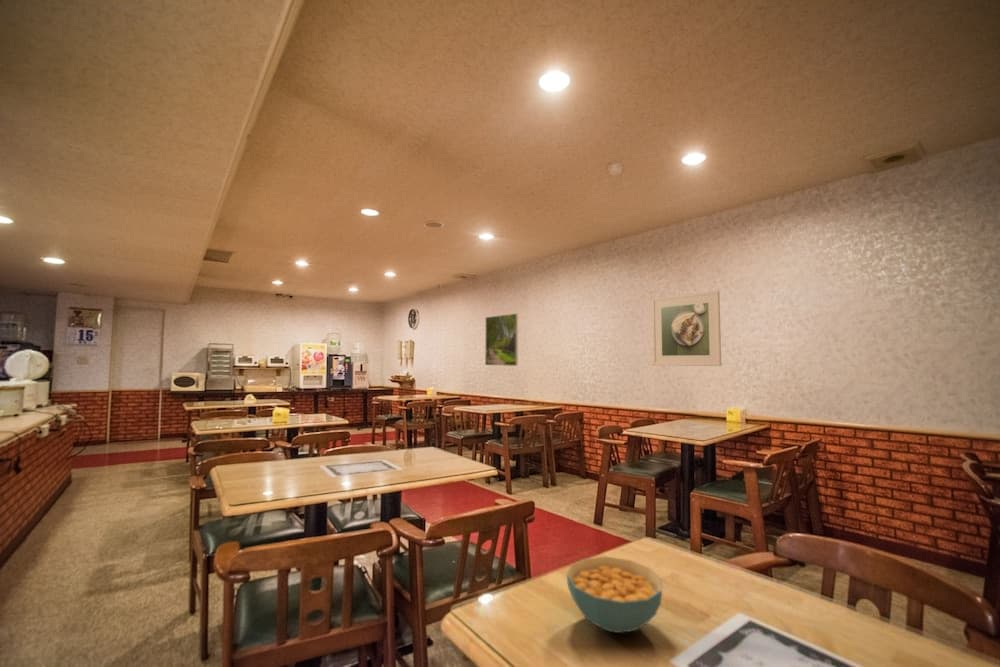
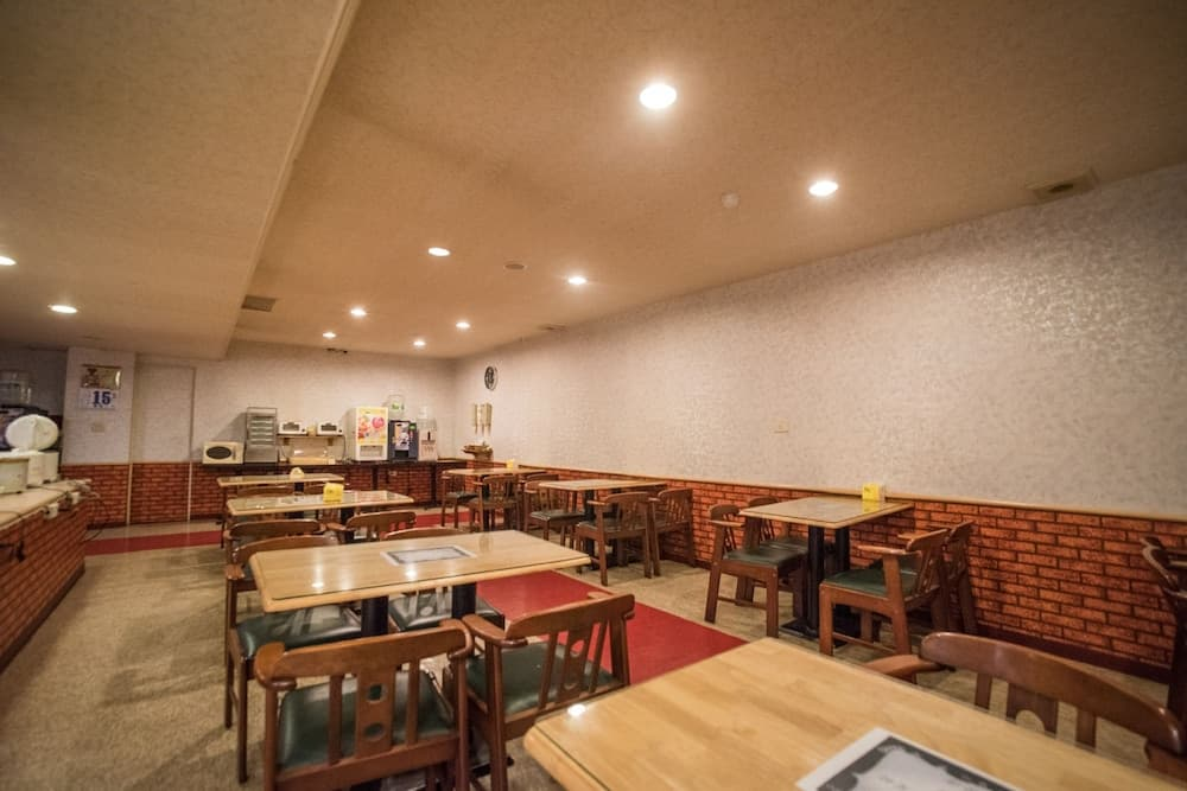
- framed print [651,290,722,367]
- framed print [484,313,519,367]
- cereal bowl [566,556,663,634]
